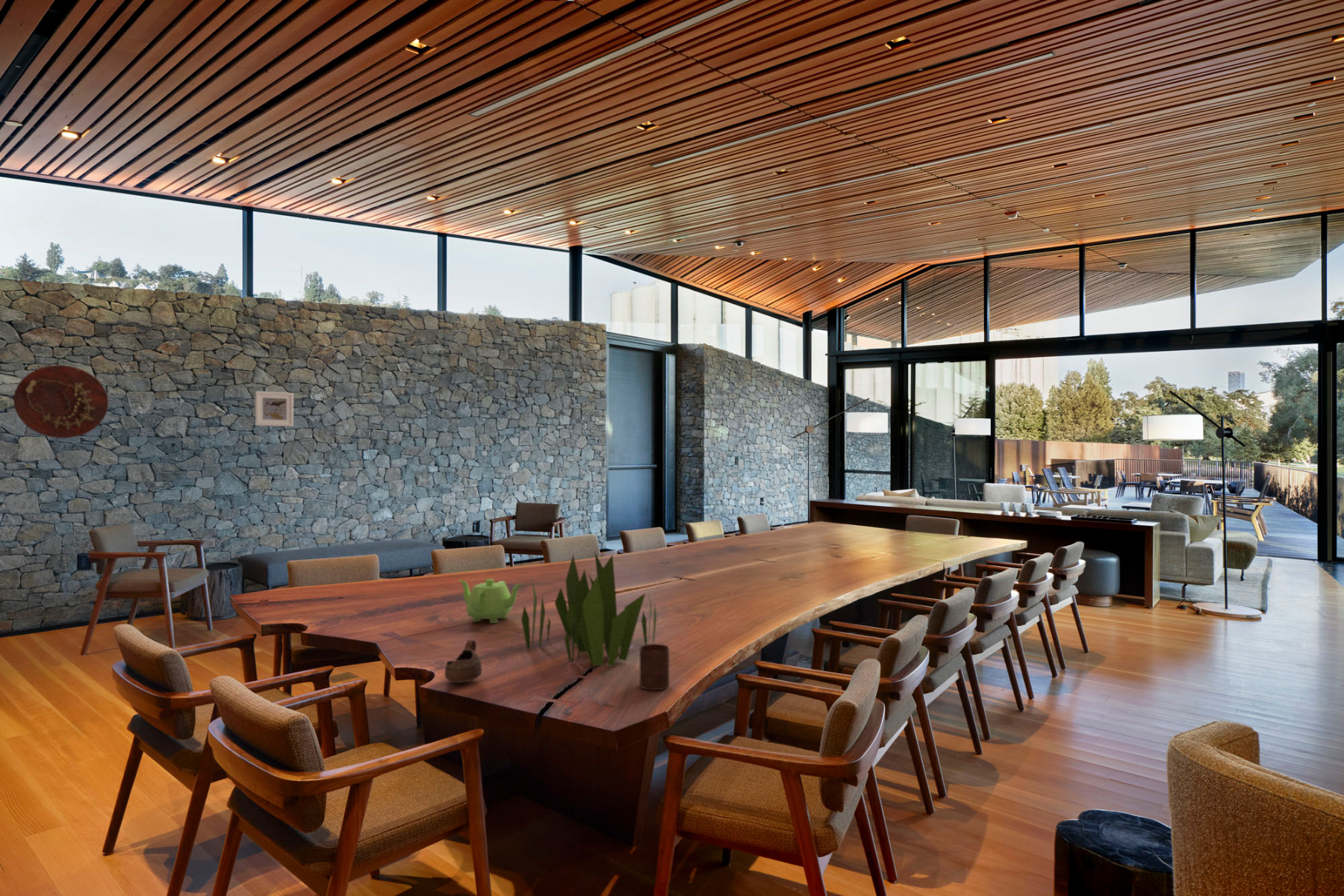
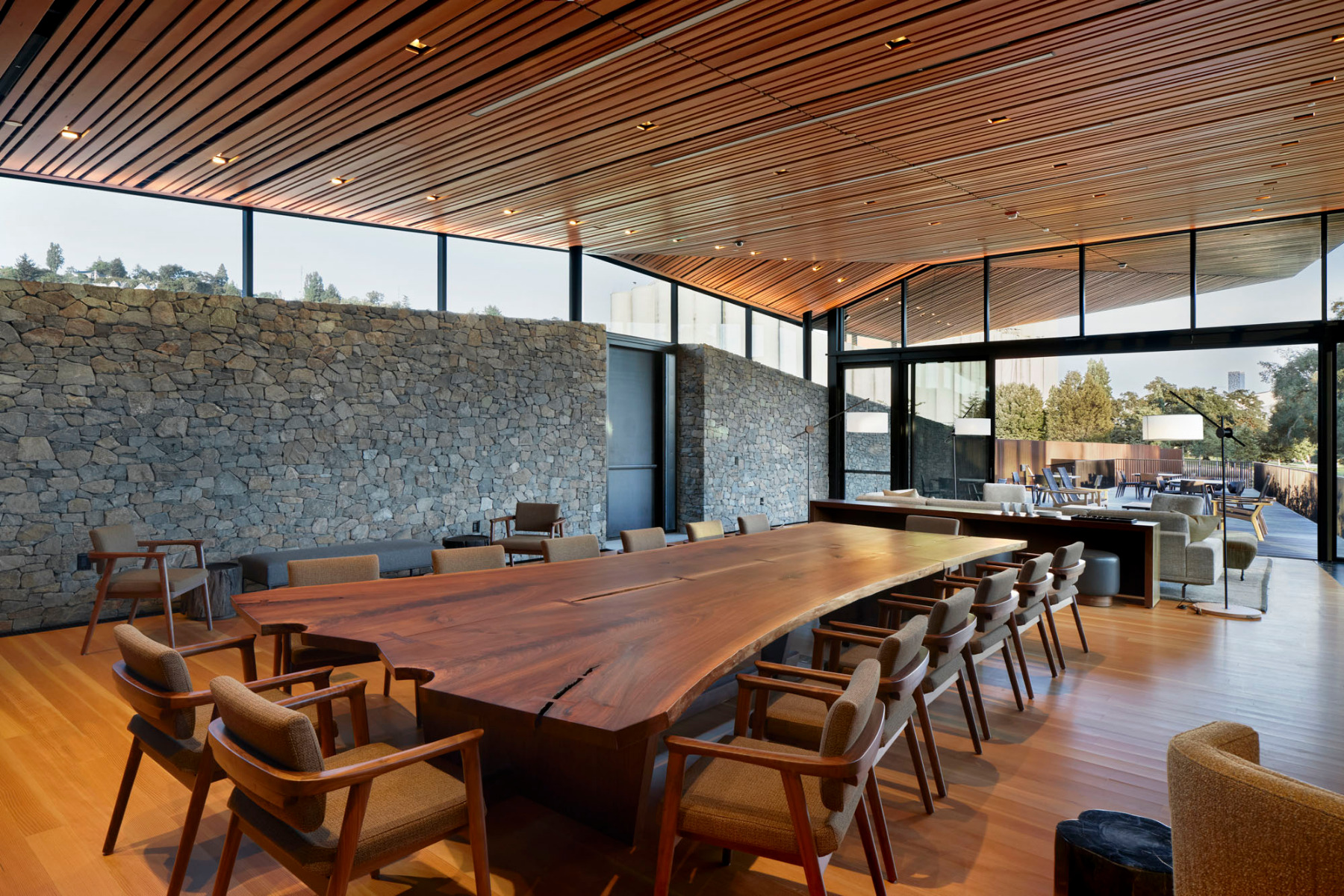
- plant [520,550,657,668]
- cup [444,638,482,683]
- cup [639,643,670,691]
- teapot [458,578,523,624]
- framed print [255,391,294,427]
- decorative platter [13,364,109,439]
